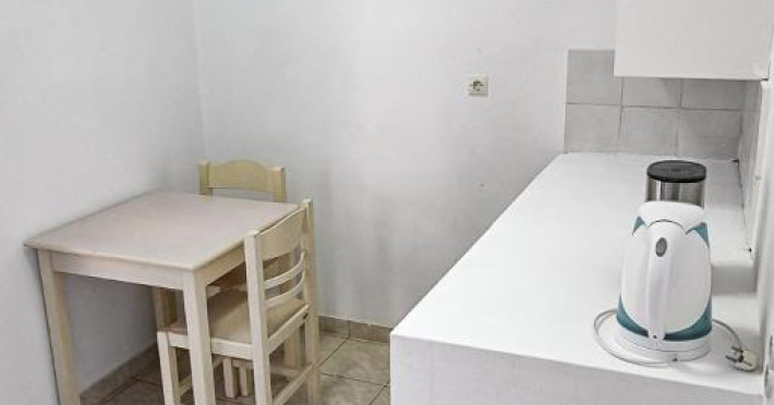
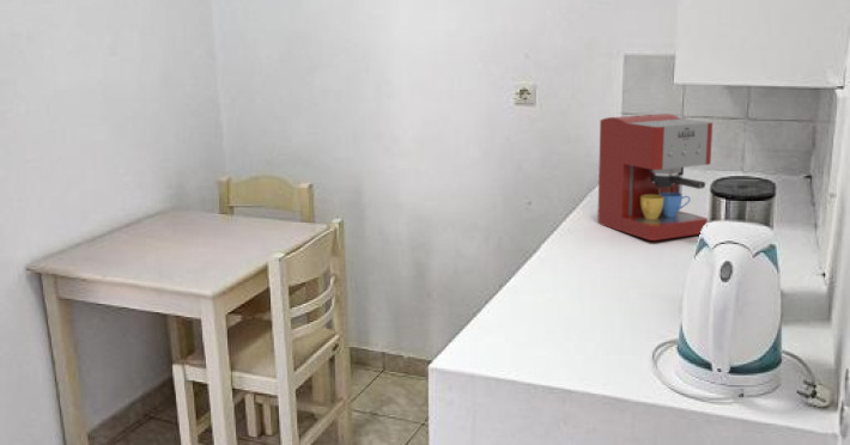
+ coffee maker [596,112,714,242]
